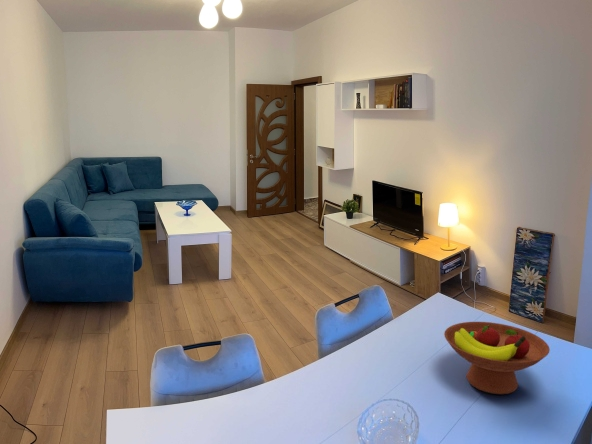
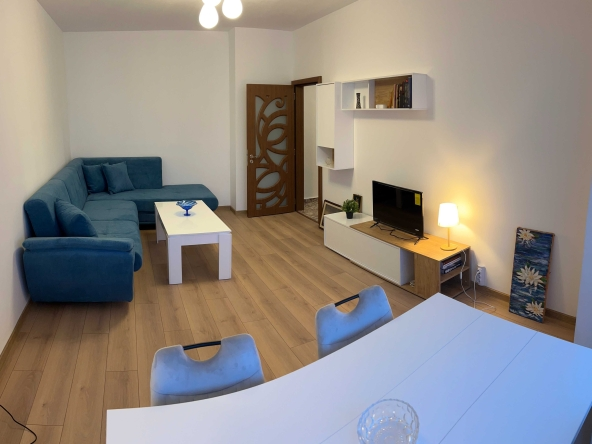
- fruit bowl [443,321,551,395]
